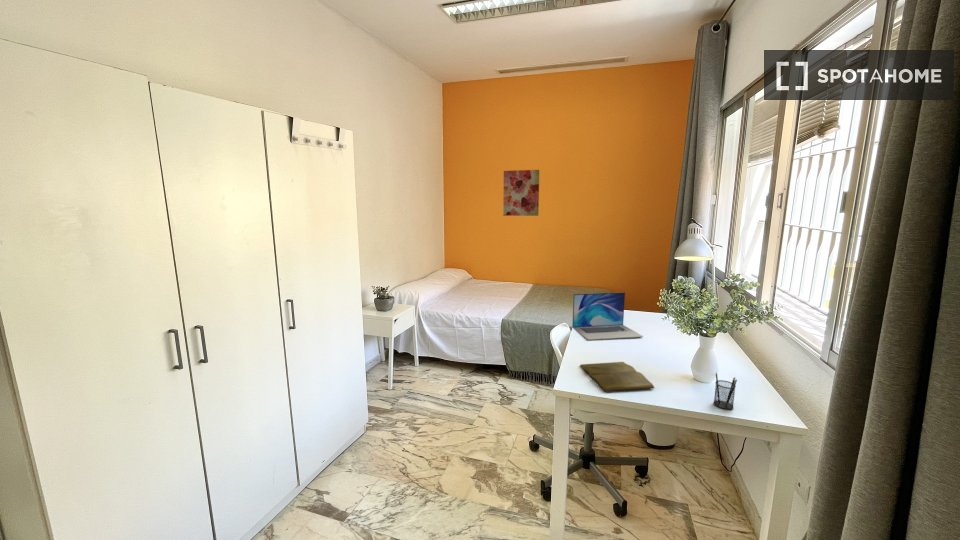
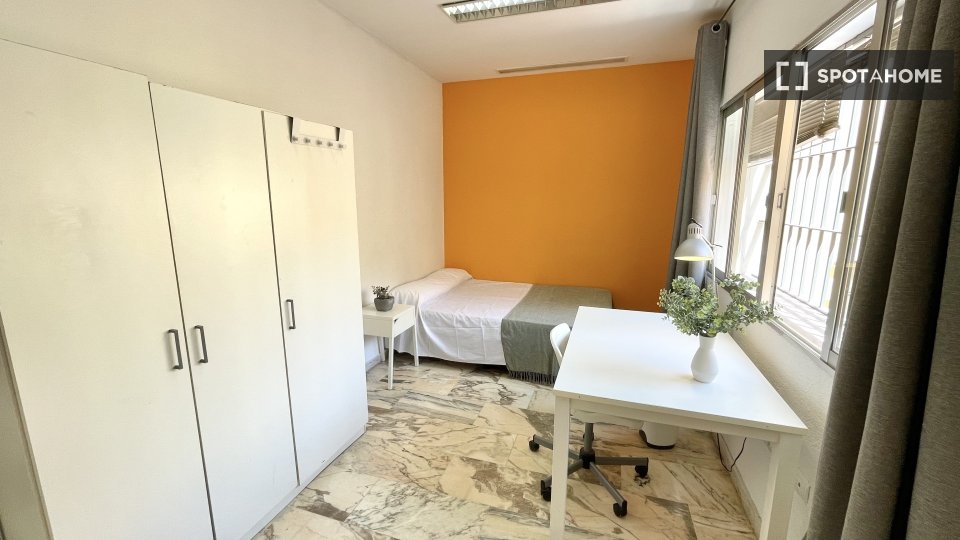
- wall art [502,169,540,217]
- laptop [571,291,644,341]
- pencil holder [713,372,738,410]
- book [579,361,656,393]
